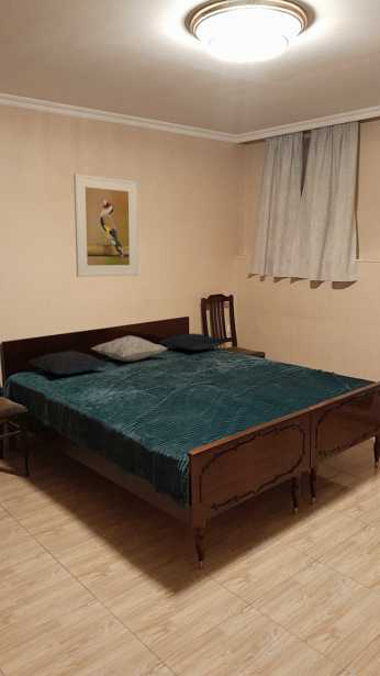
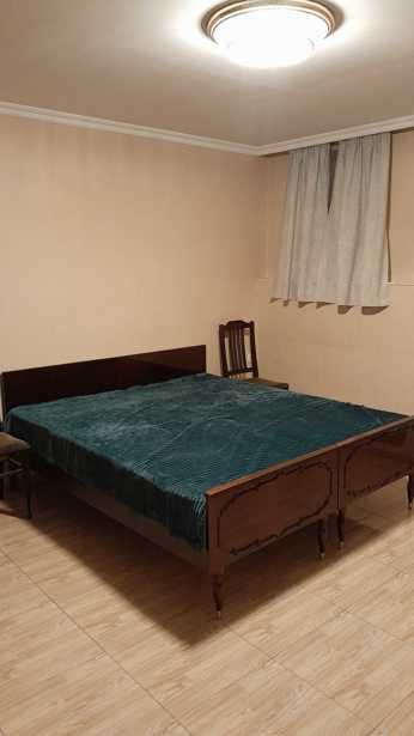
- pillow [158,332,225,352]
- pillow [27,350,109,376]
- decorative pillow [90,334,169,363]
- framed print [72,173,139,278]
